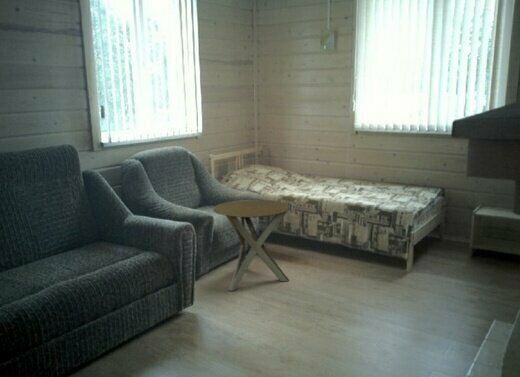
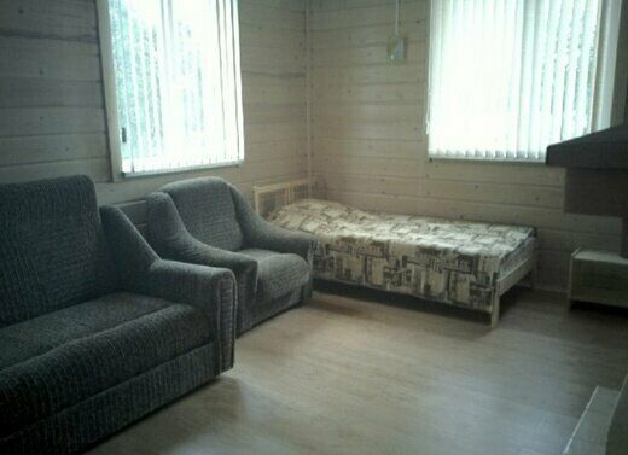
- side table [212,199,291,292]
